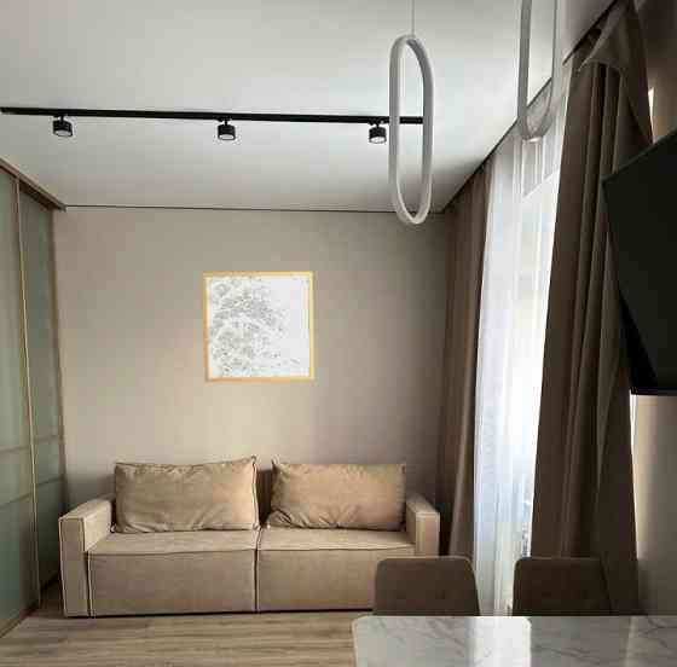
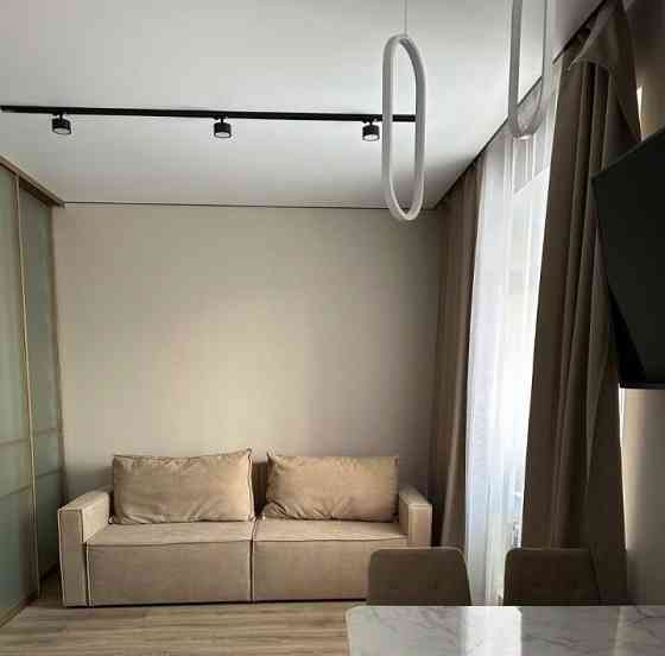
- wall art [201,271,316,383]
